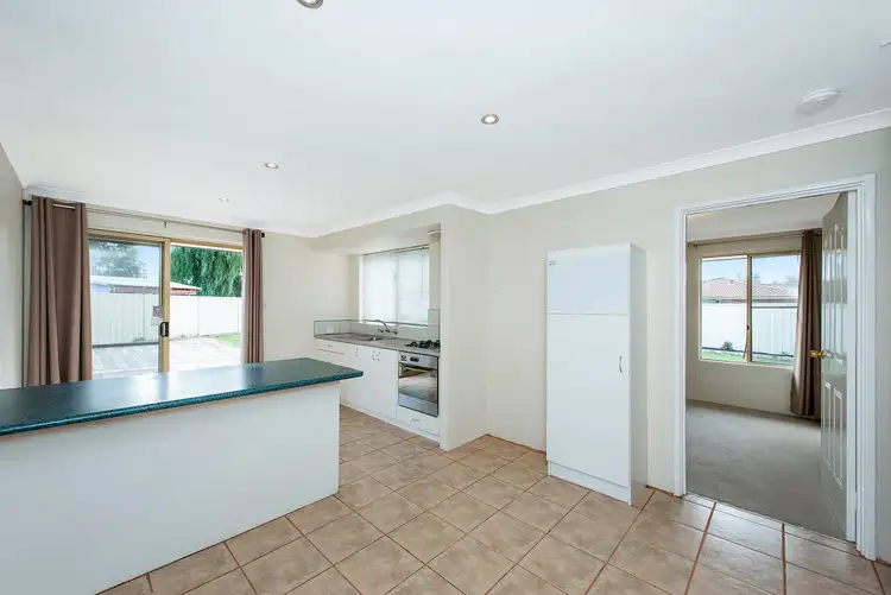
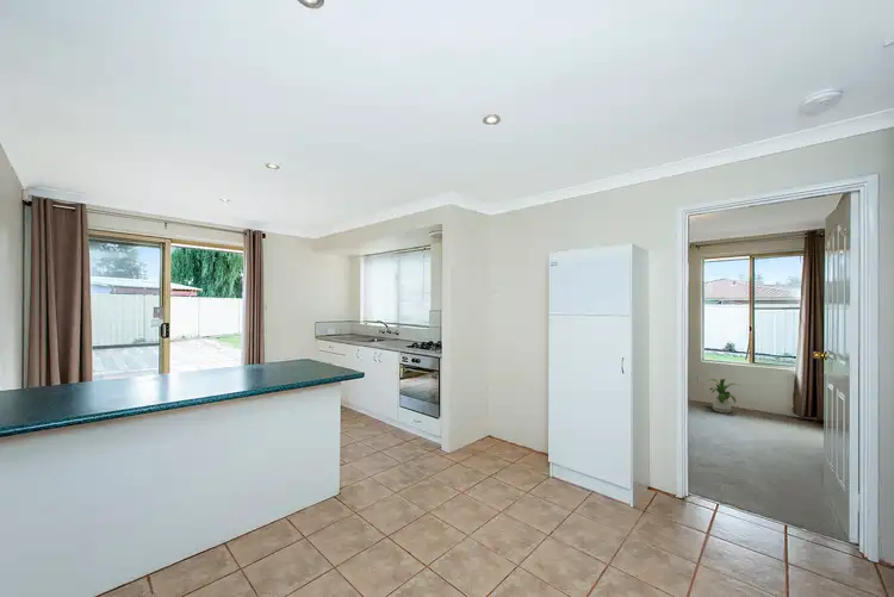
+ house plant [707,378,741,413]
